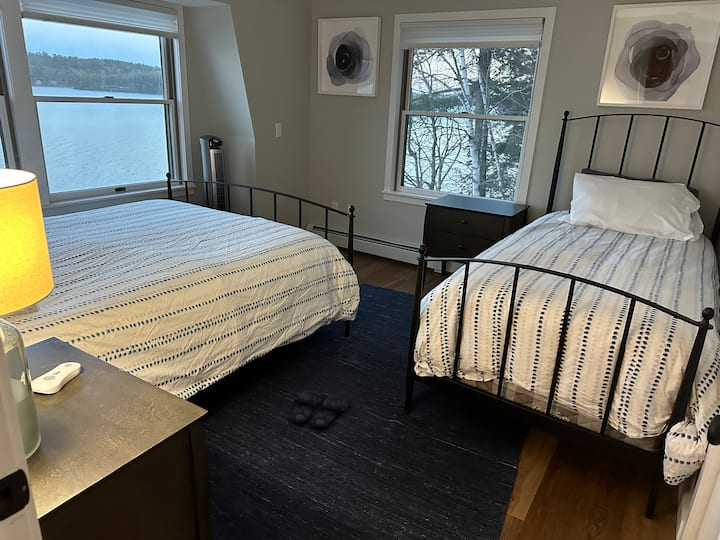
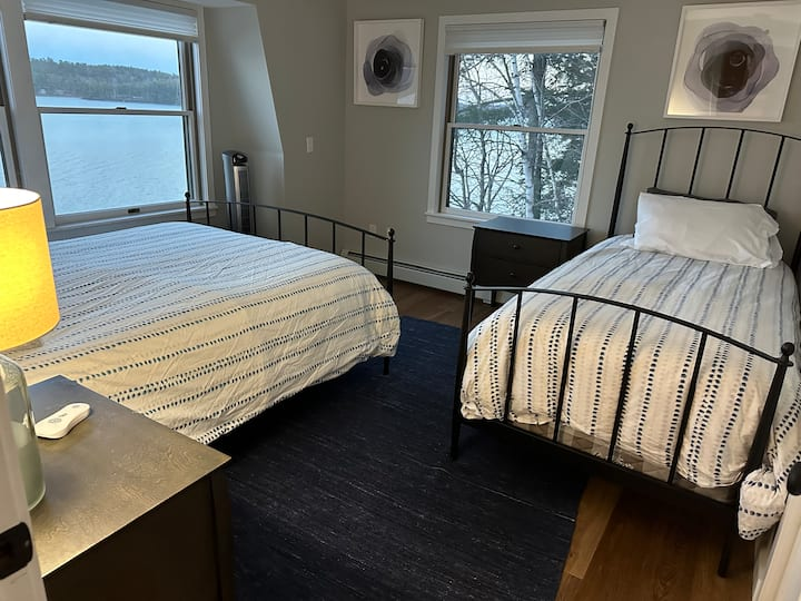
- slippers [289,389,349,429]
